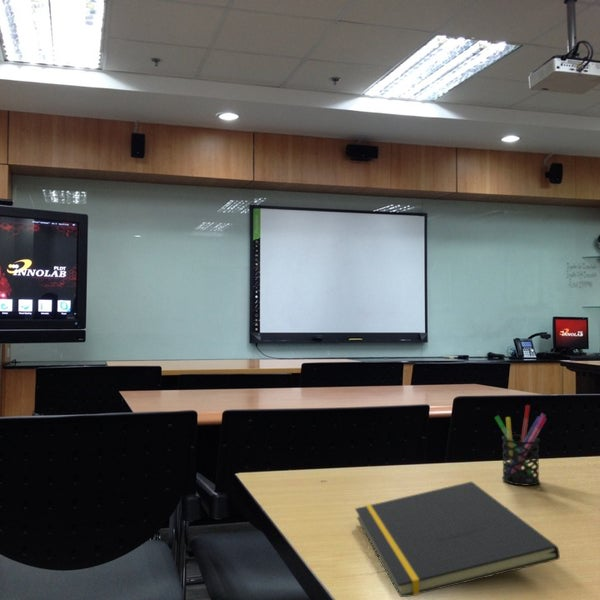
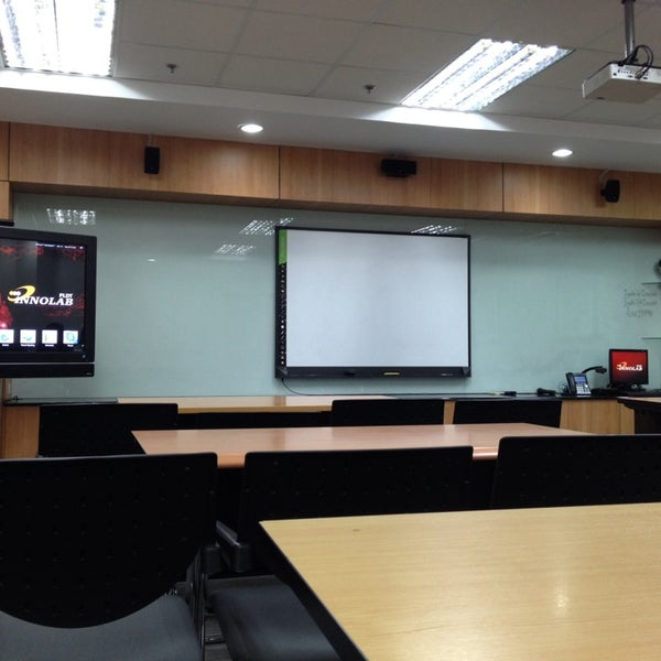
- pen holder [494,404,547,486]
- notepad [354,481,561,598]
